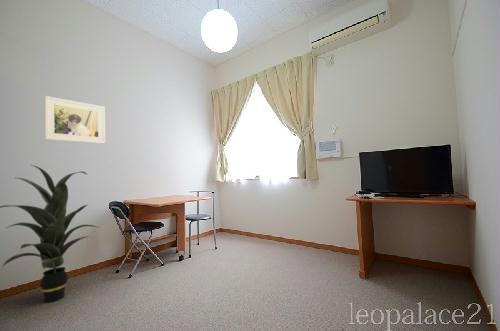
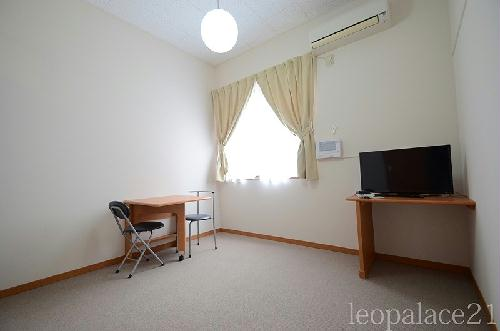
- indoor plant [0,164,102,303]
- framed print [44,95,106,145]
